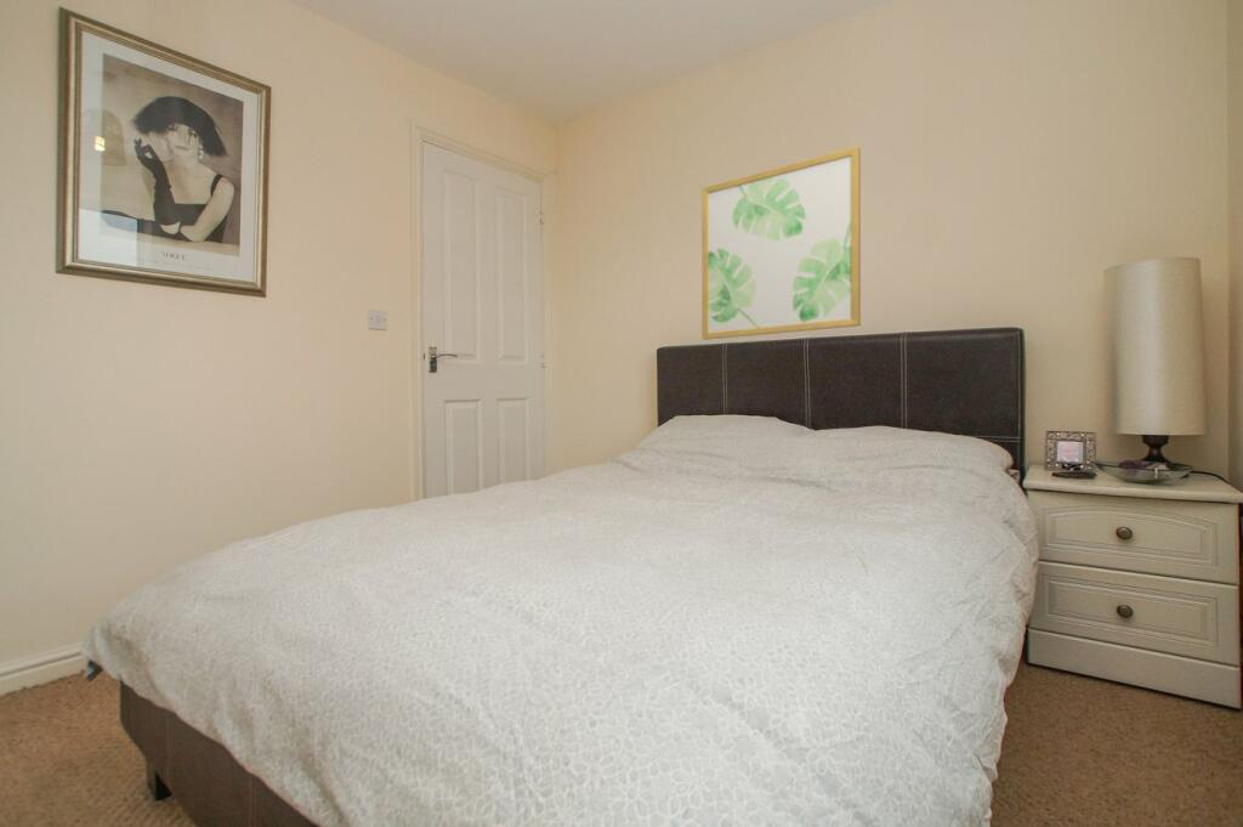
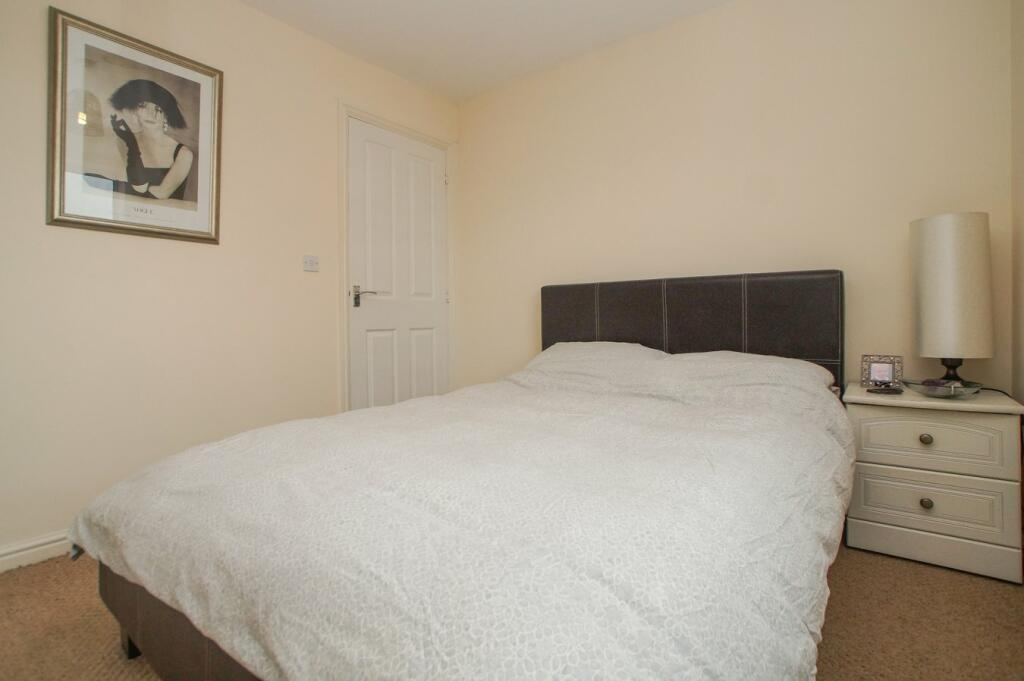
- wall art [700,145,862,341]
